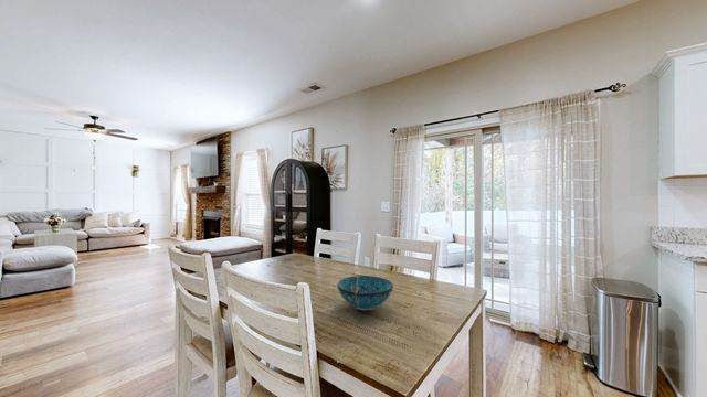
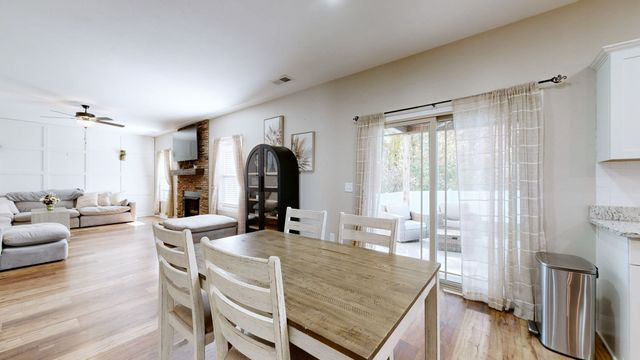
- decorative bowl [336,275,394,311]
